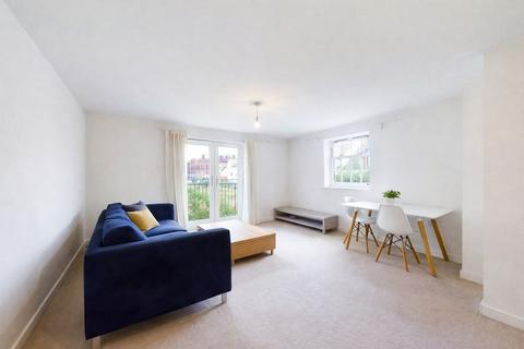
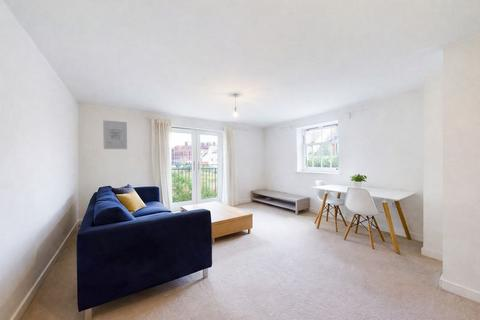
+ wall art [102,119,128,150]
